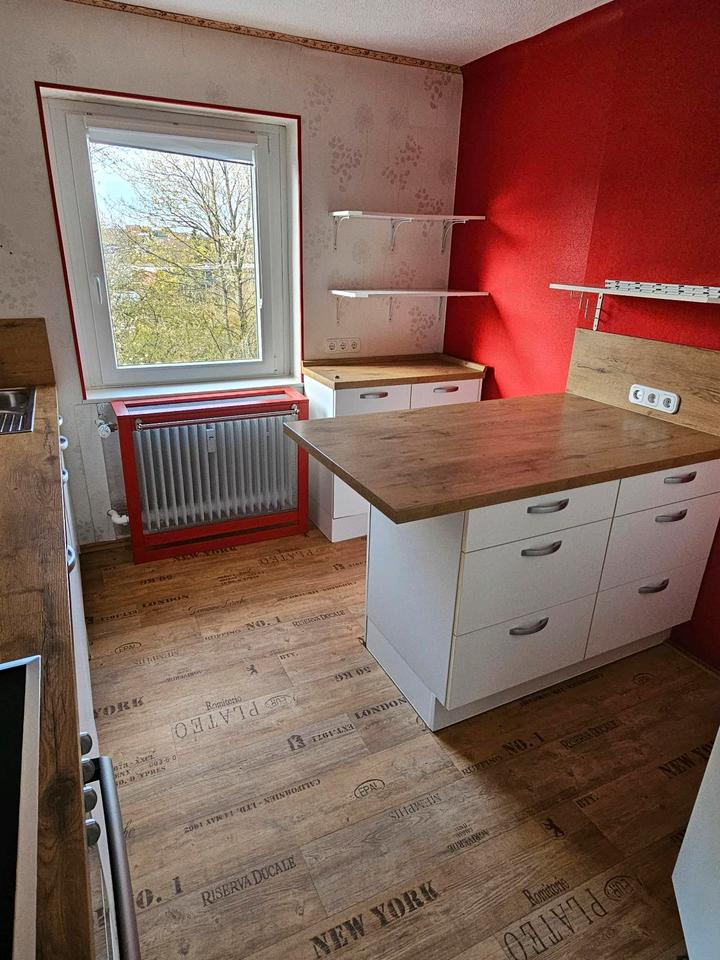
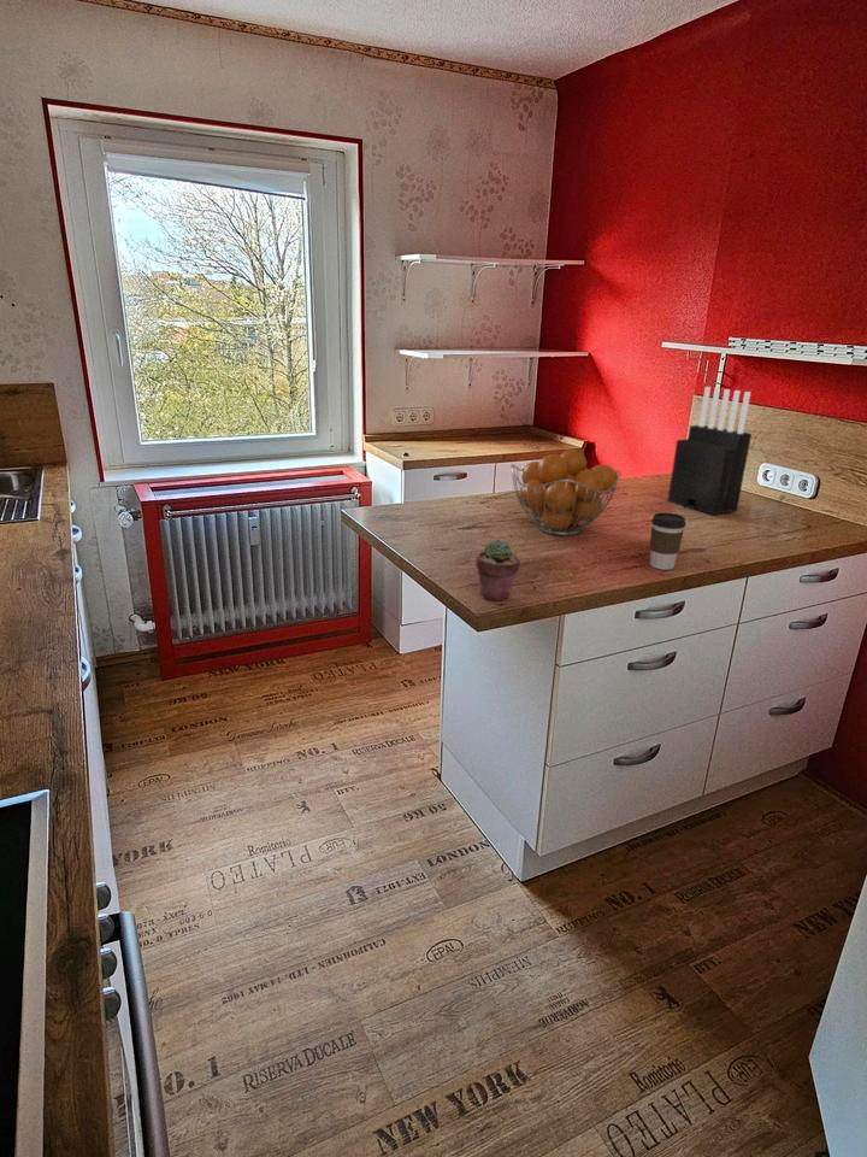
+ fruit basket [511,448,621,536]
+ knife block [667,386,753,516]
+ coffee cup [649,512,688,571]
+ potted succulent [474,538,521,601]
